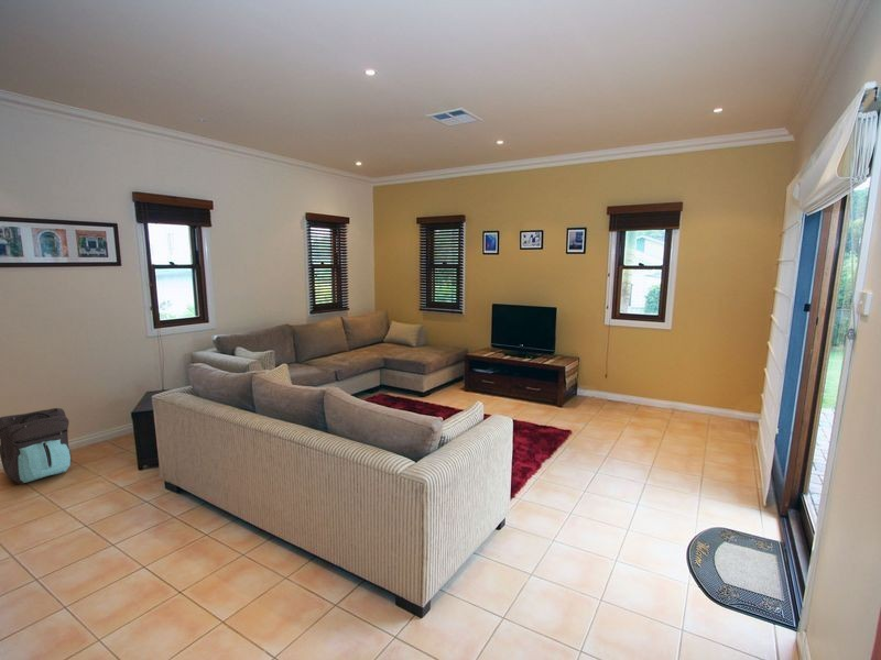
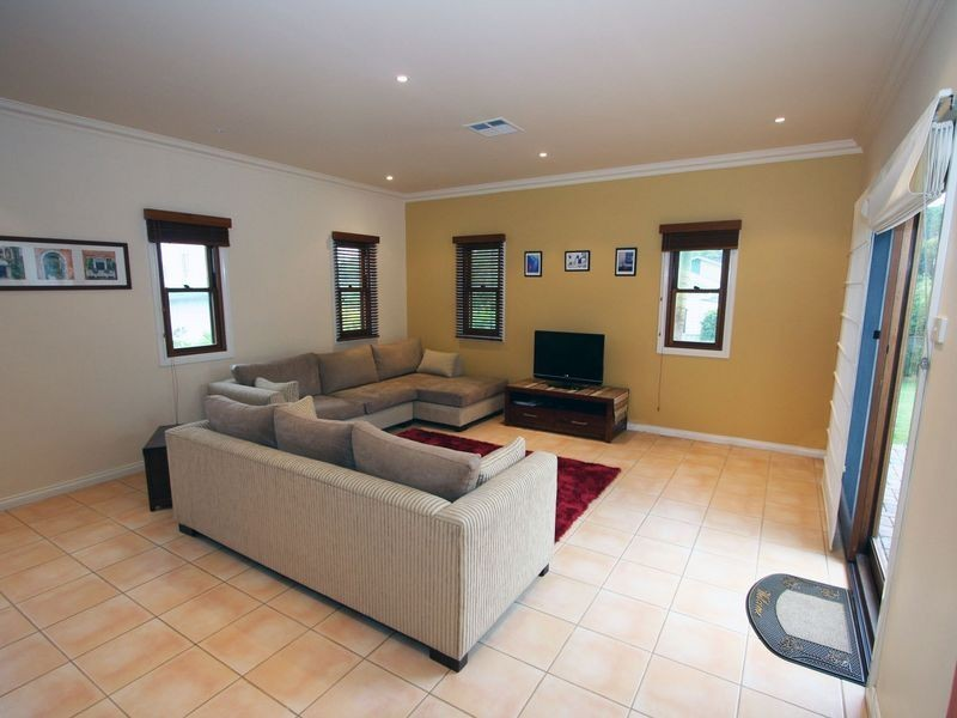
- backpack [0,407,73,485]
